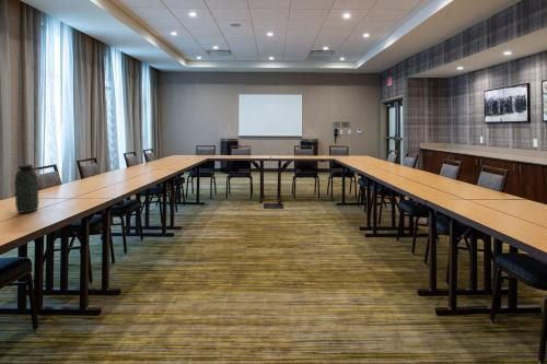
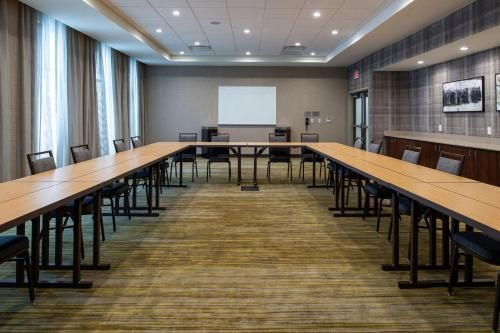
- water jug [13,163,40,214]
